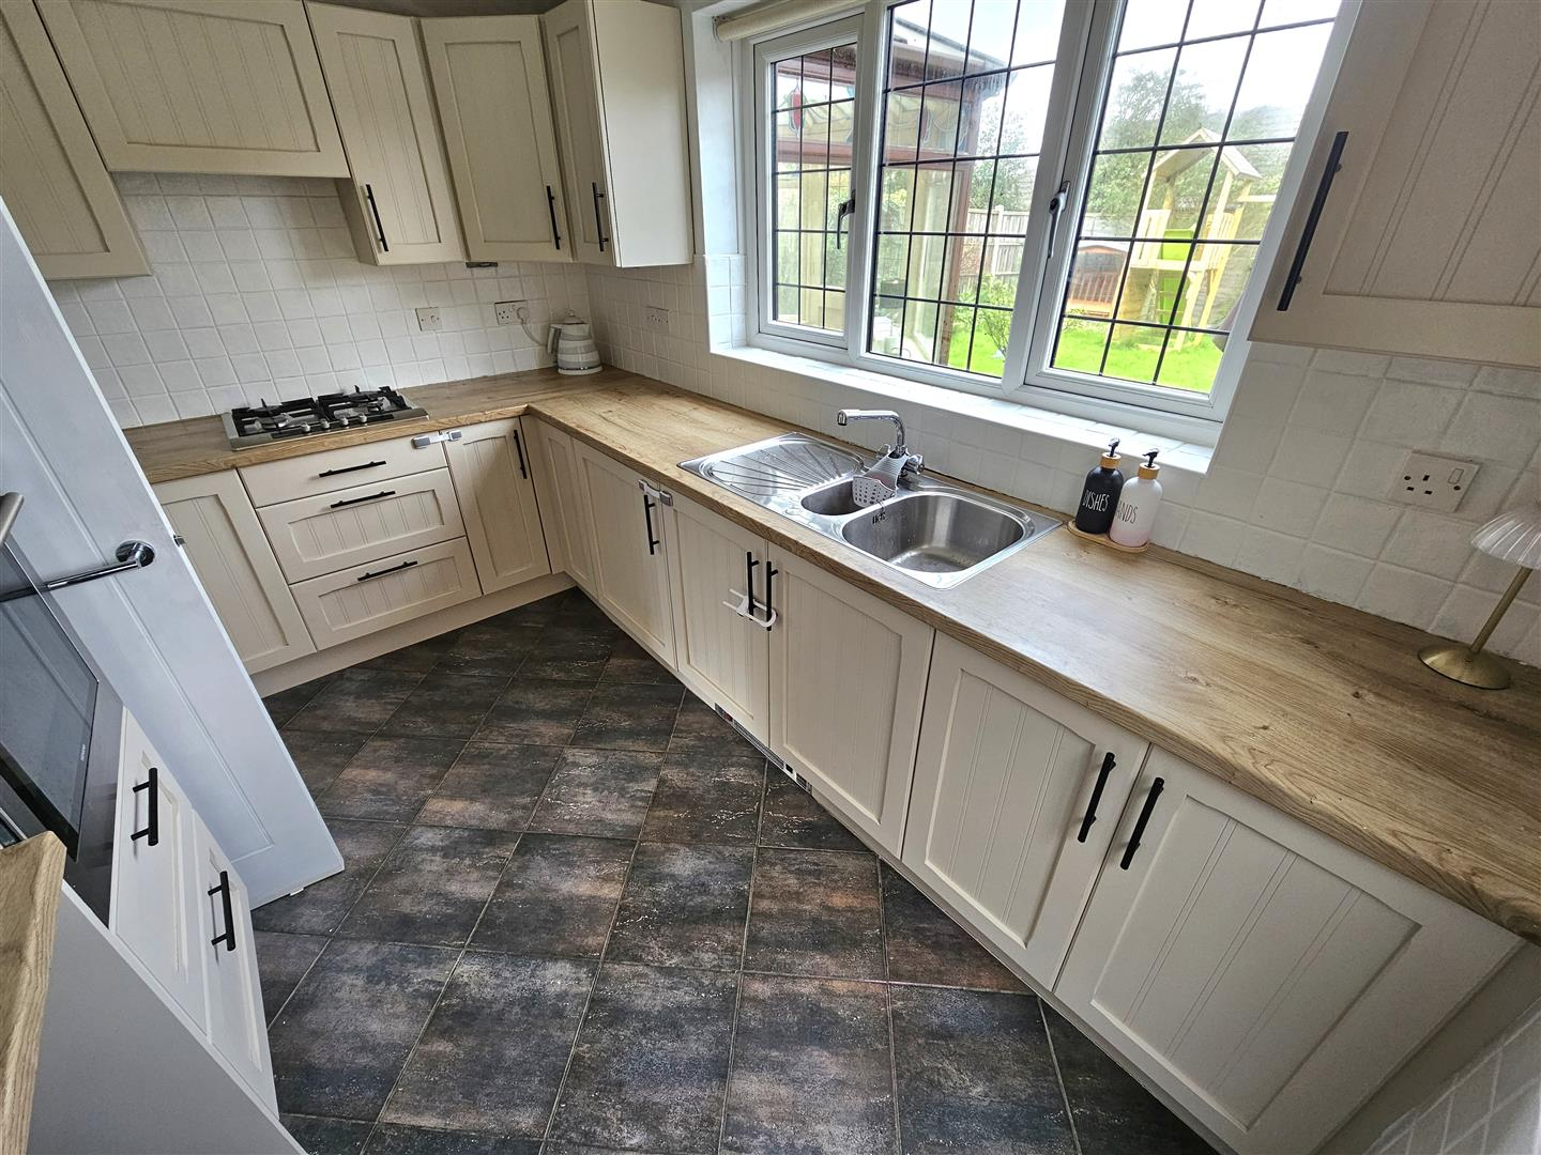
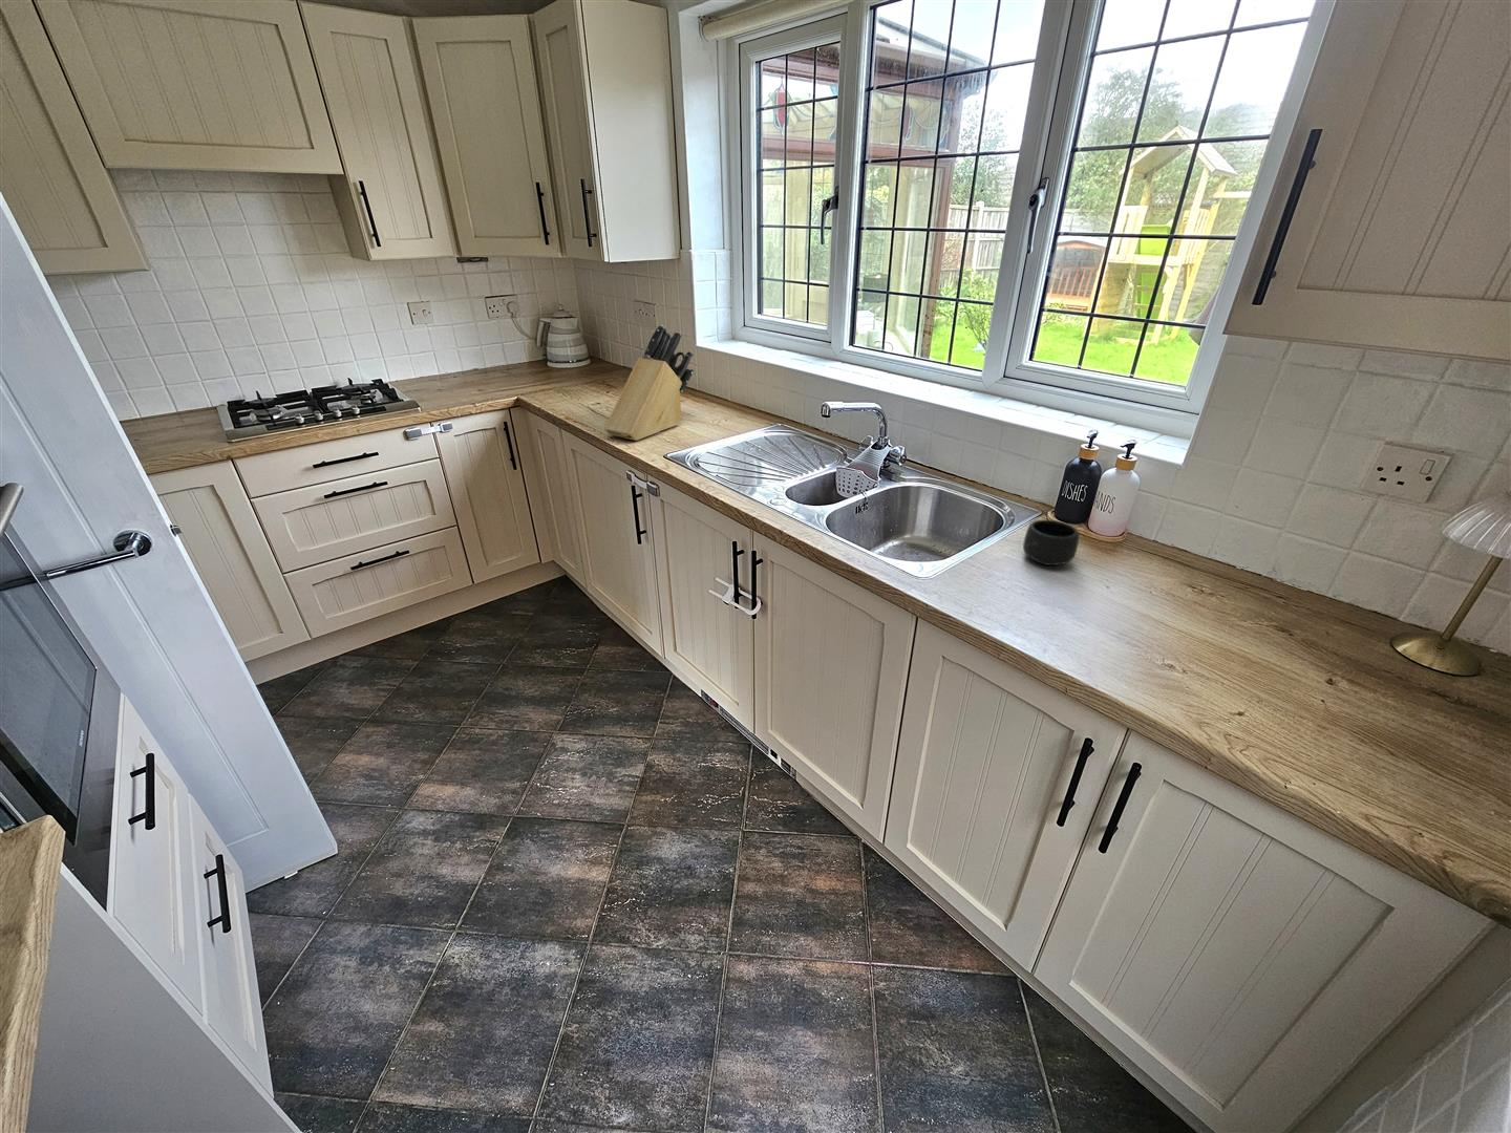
+ mug [1022,518,1080,566]
+ knife block [603,324,695,442]
